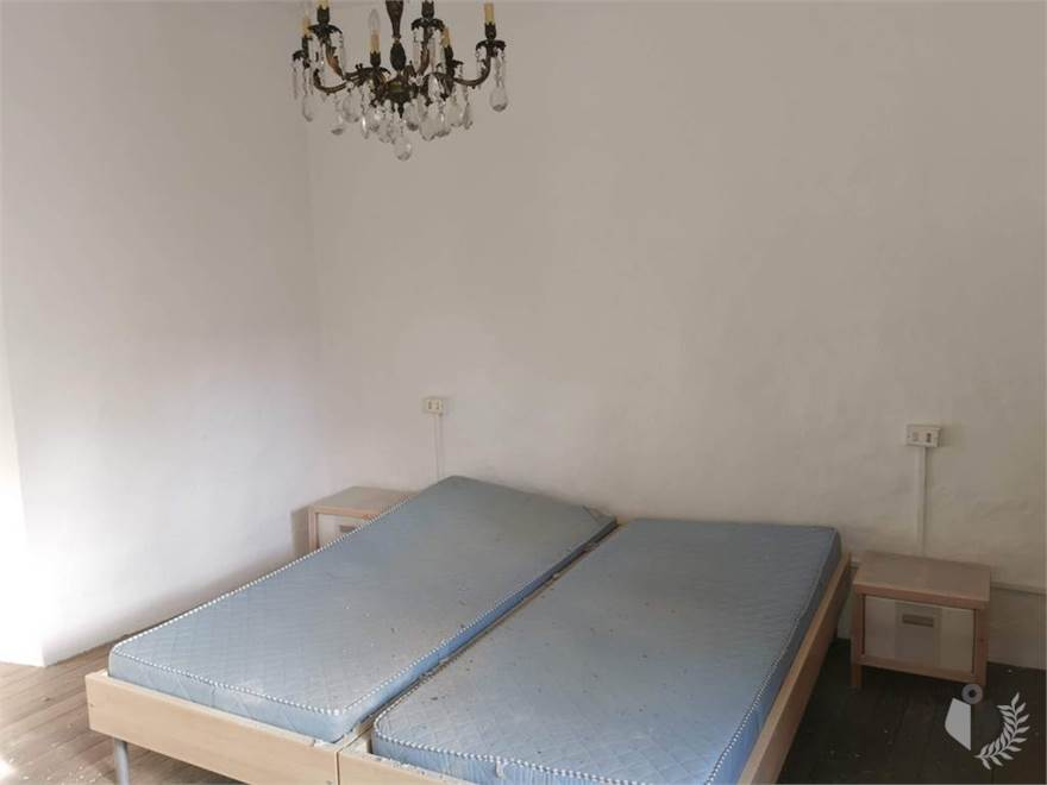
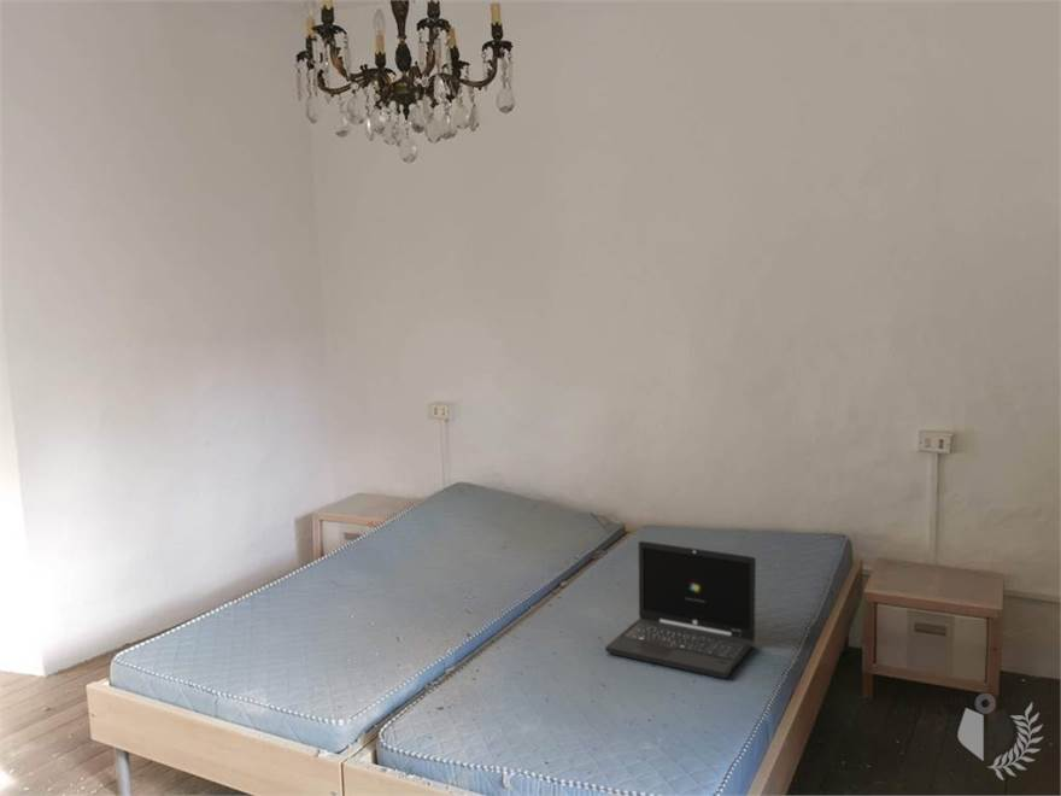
+ laptop [604,540,757,680]
